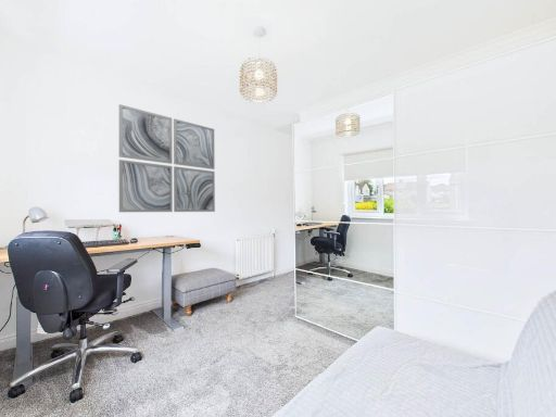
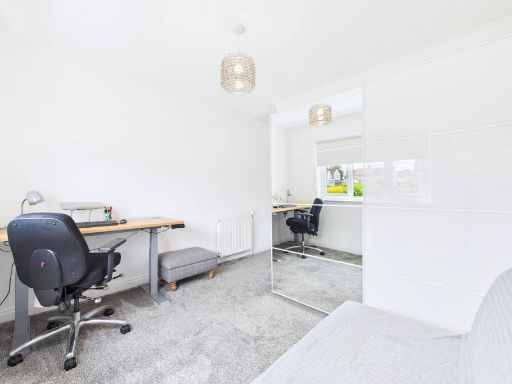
- wall art [118,103,216,213]
